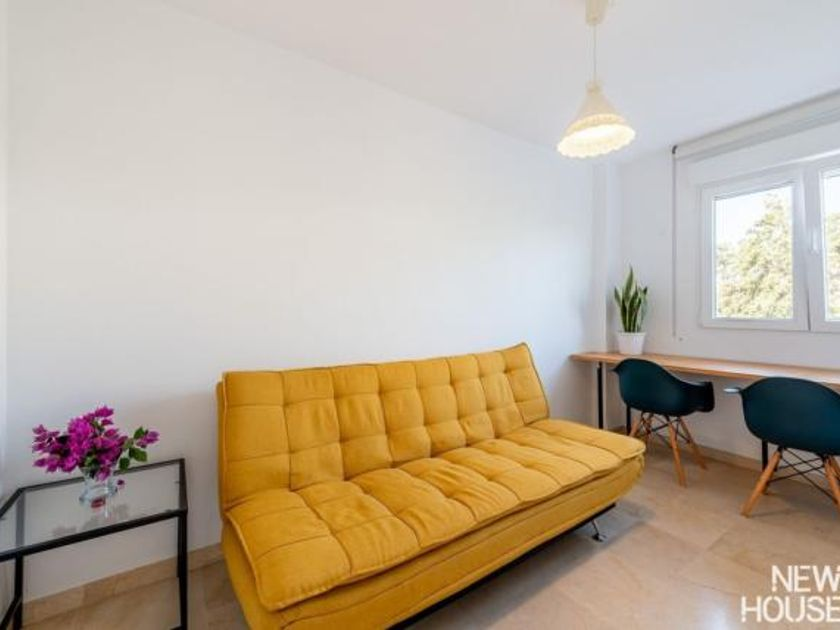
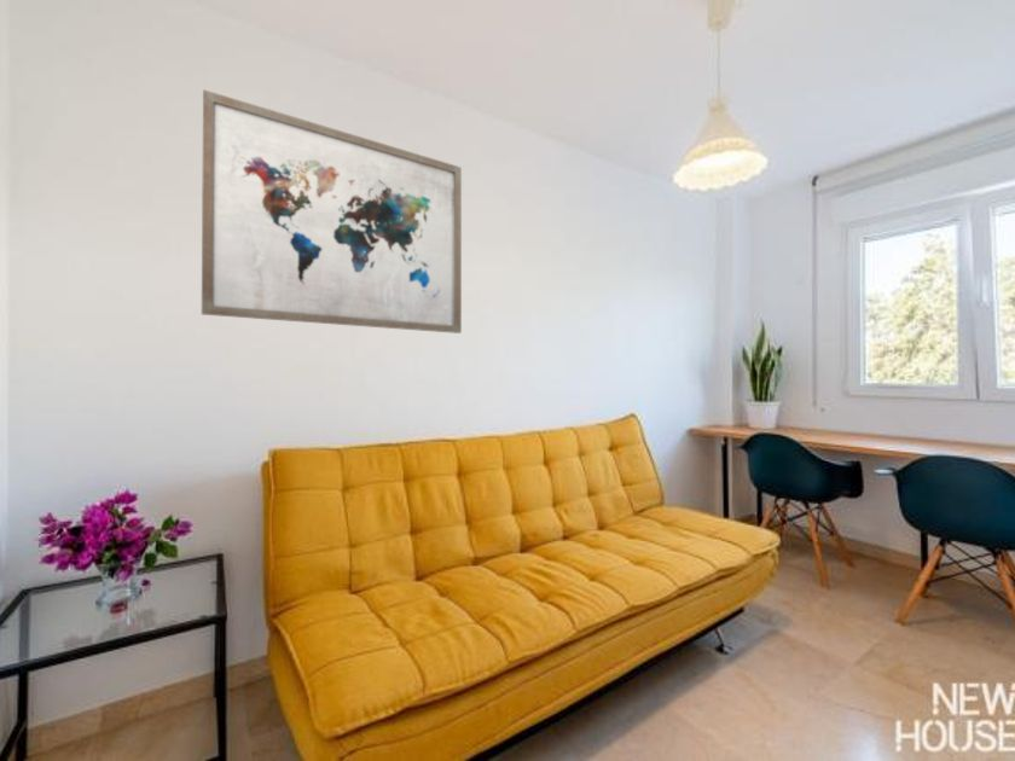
+ wall art [201,88,463,335]
